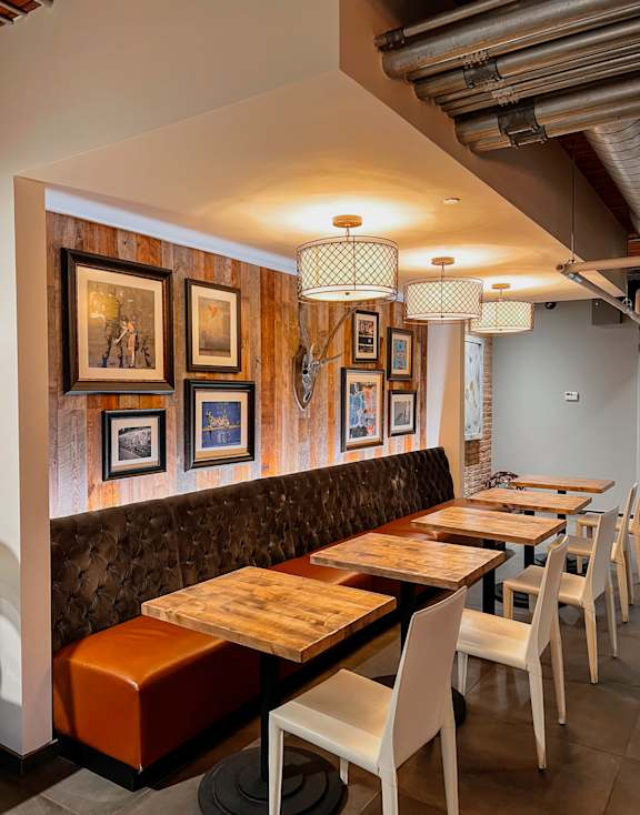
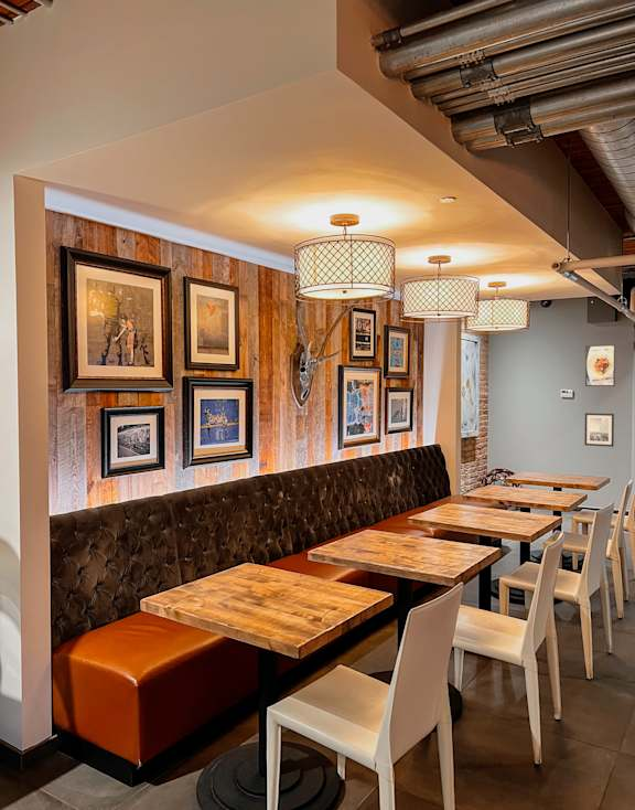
+ wall art [583,412,615,448]
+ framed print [584,343,616,387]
